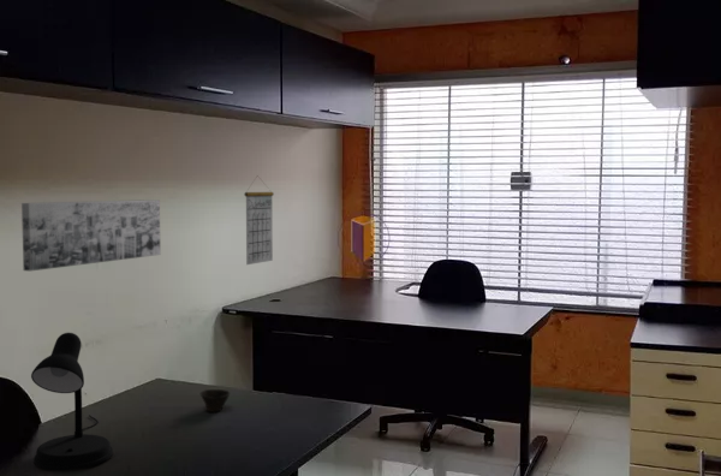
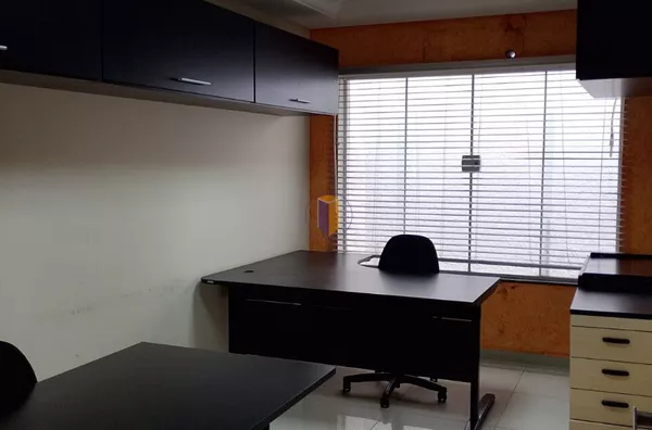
- wall art [20,198,161,272]
- desk lamp [30,332,114,471]
- cup [199,388,231,412]
- calendar [244,175,275,266]
